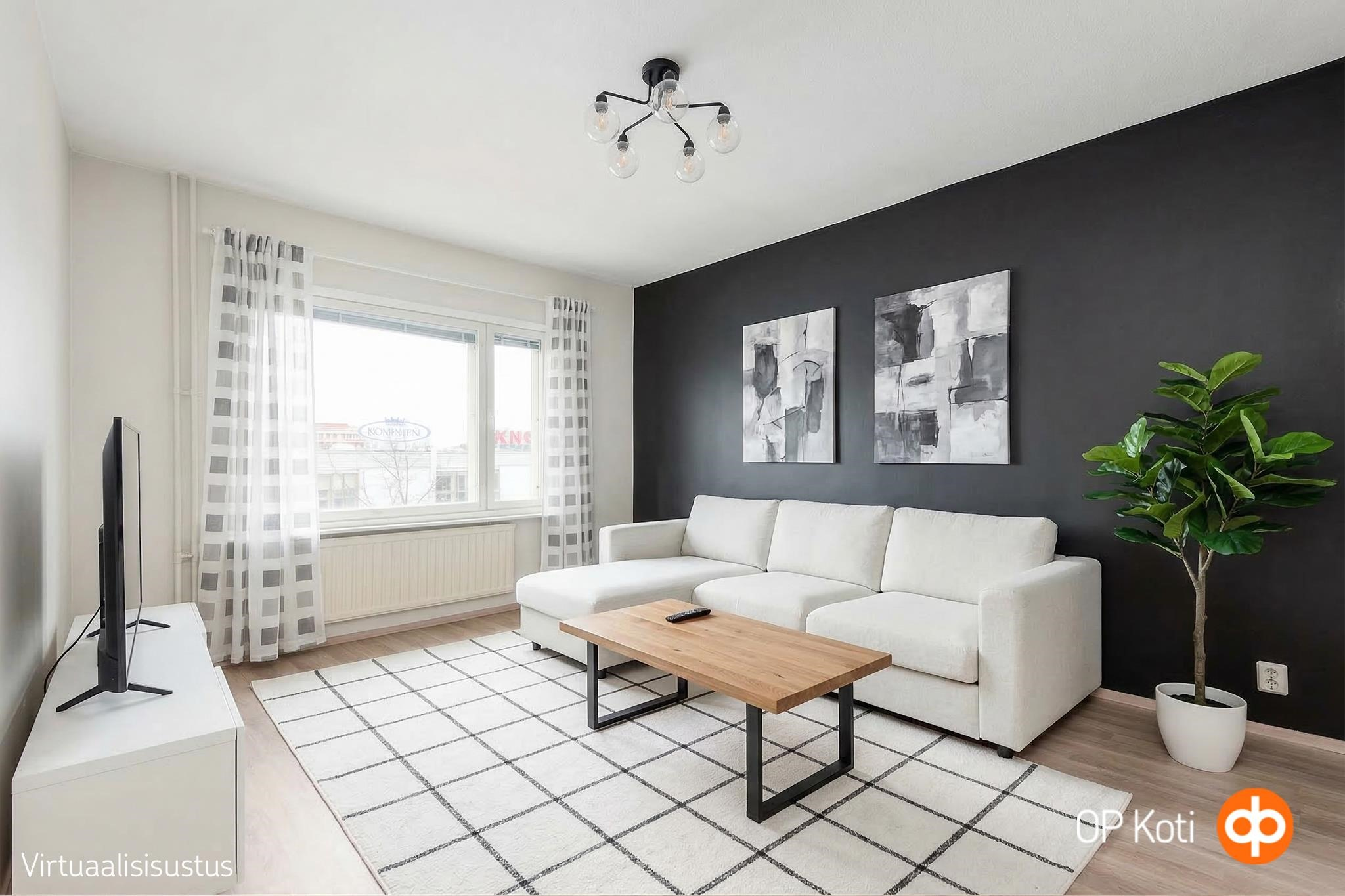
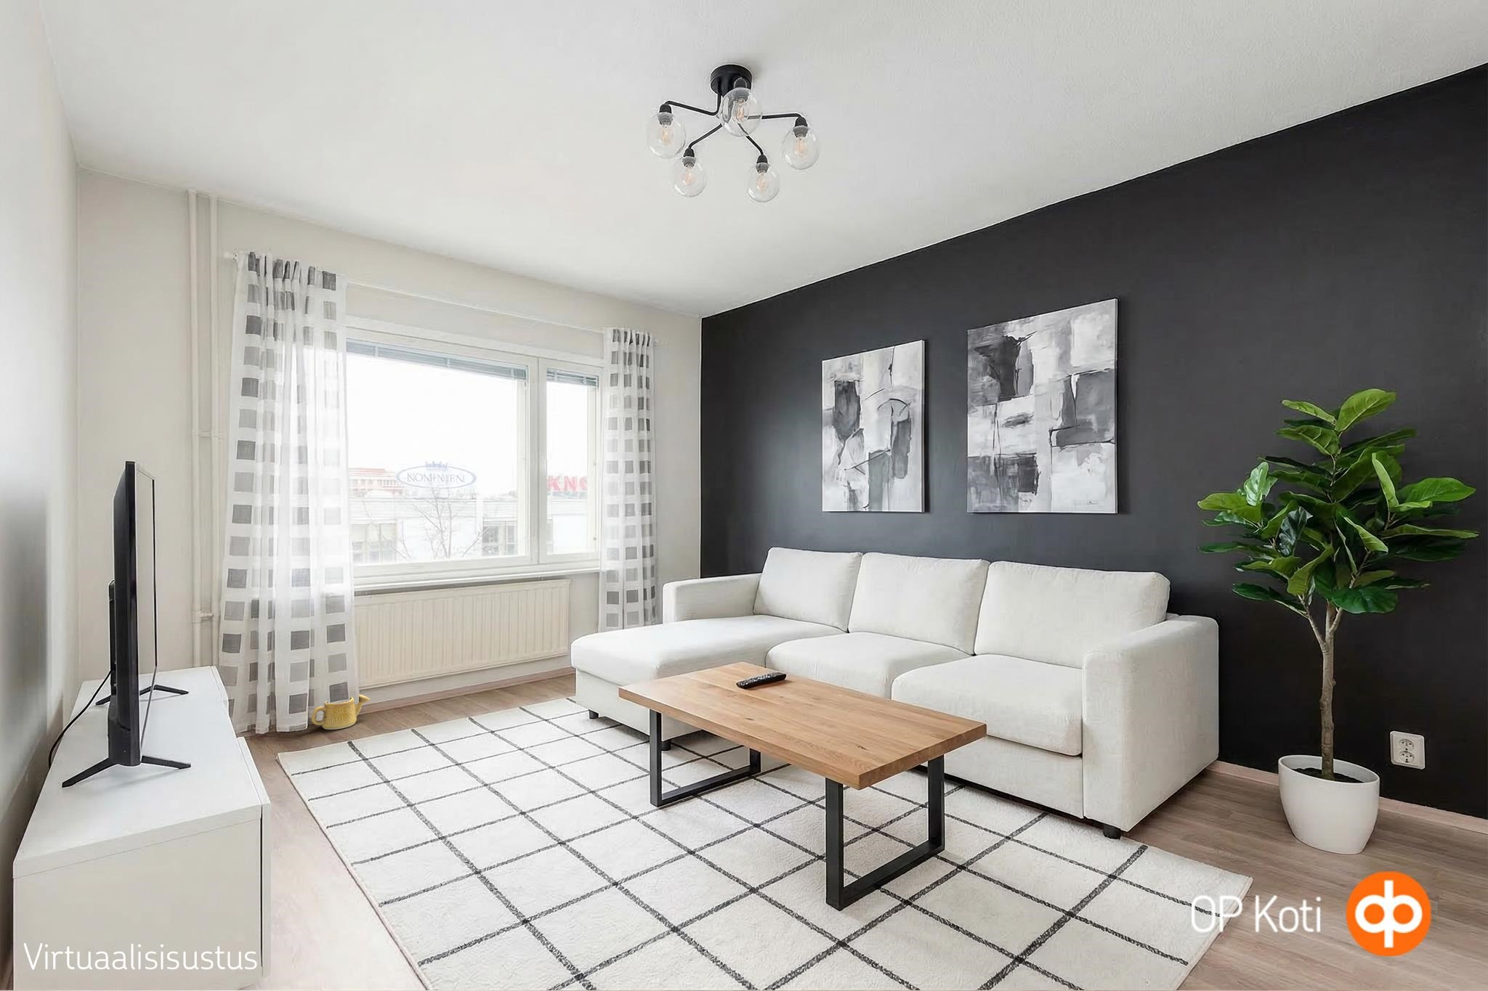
+ watering can [311,695,371,730]
